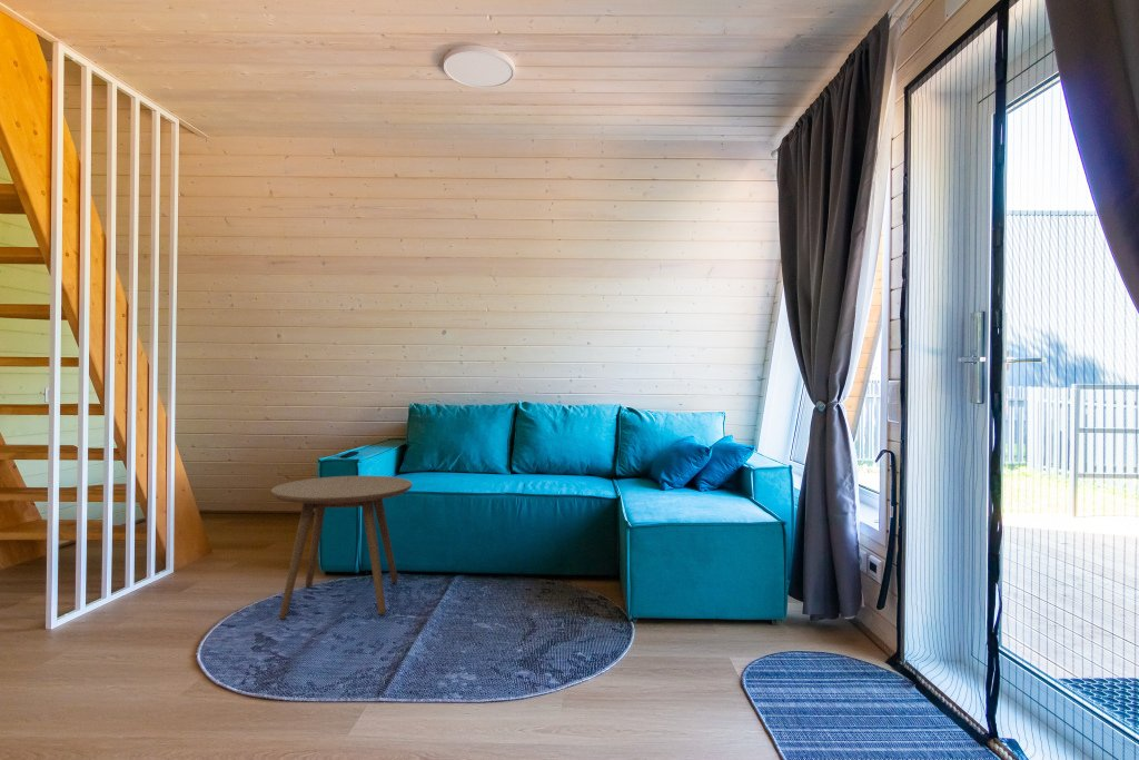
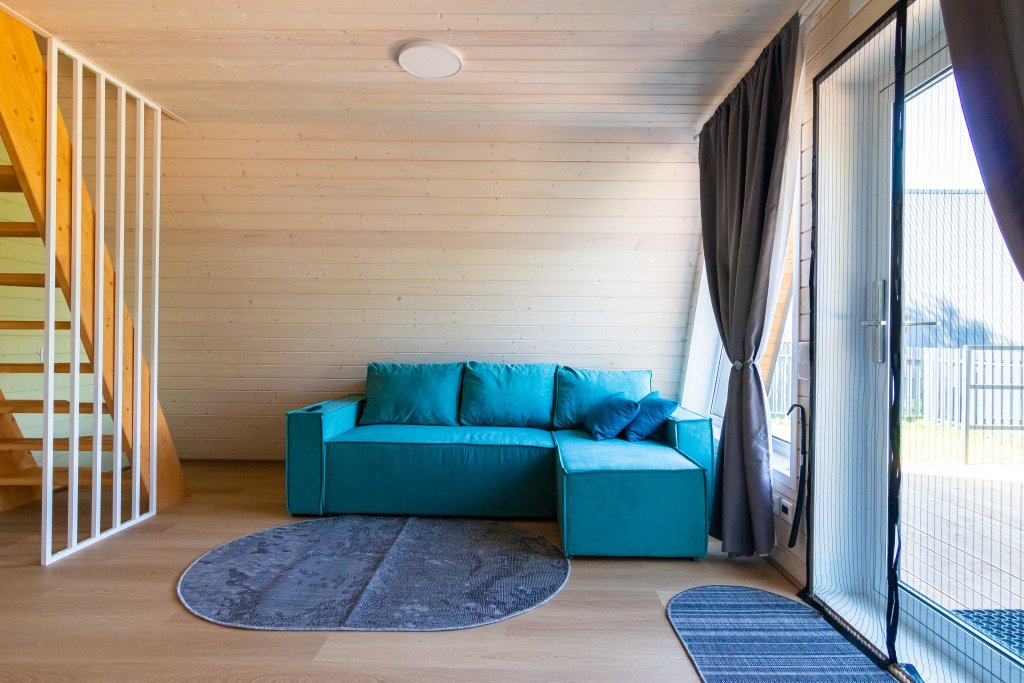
- side table [270,474,414,621]
